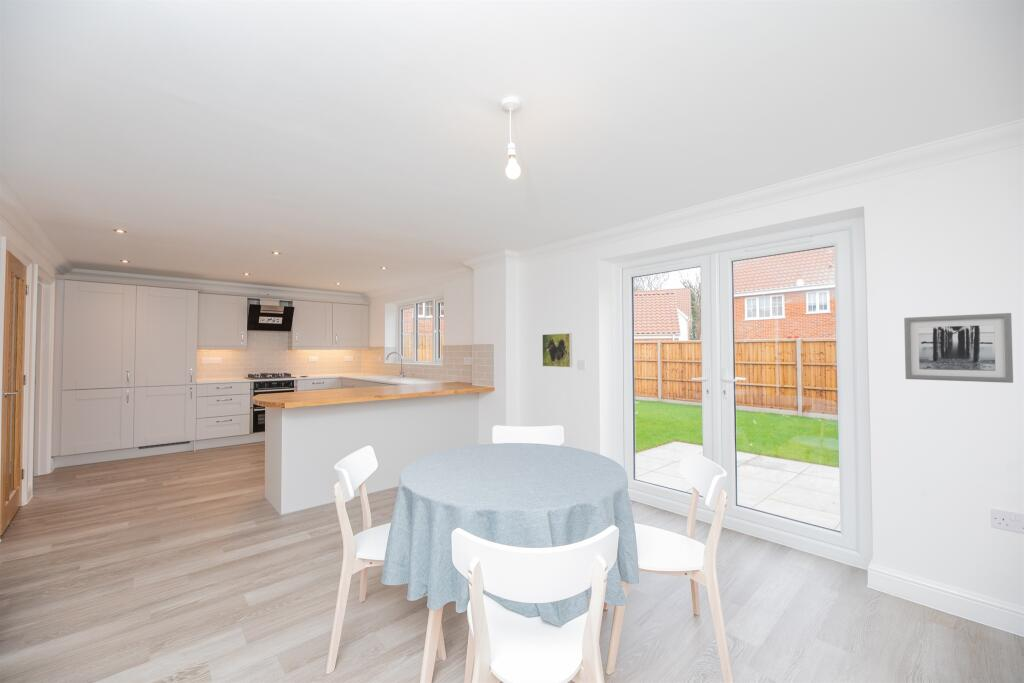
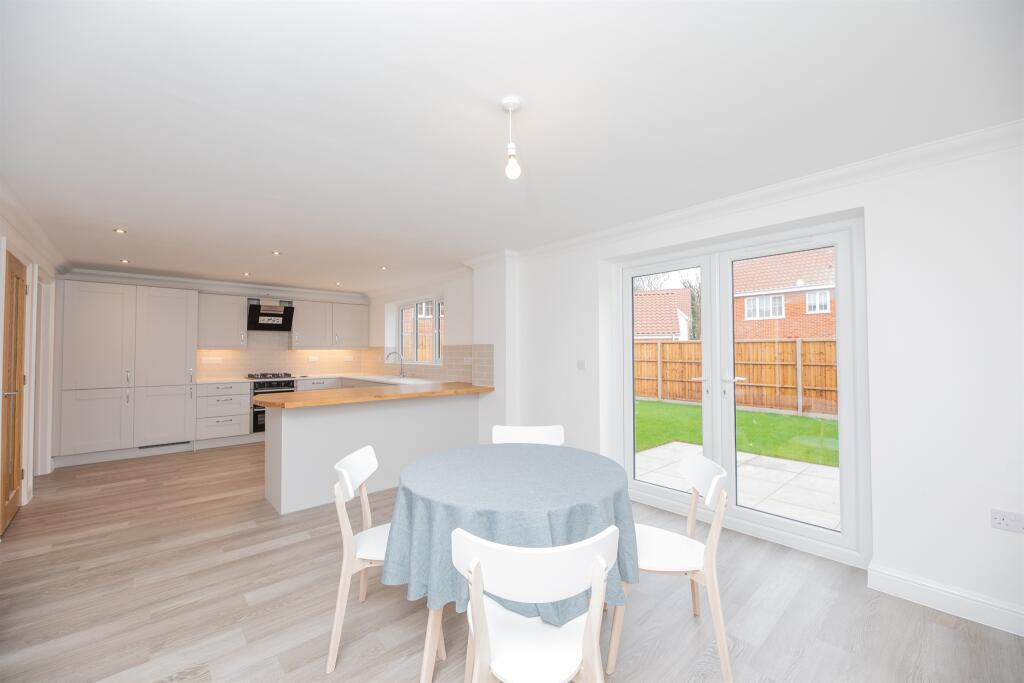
- wall art [903,312,1014,384]
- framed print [541,332,573,368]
